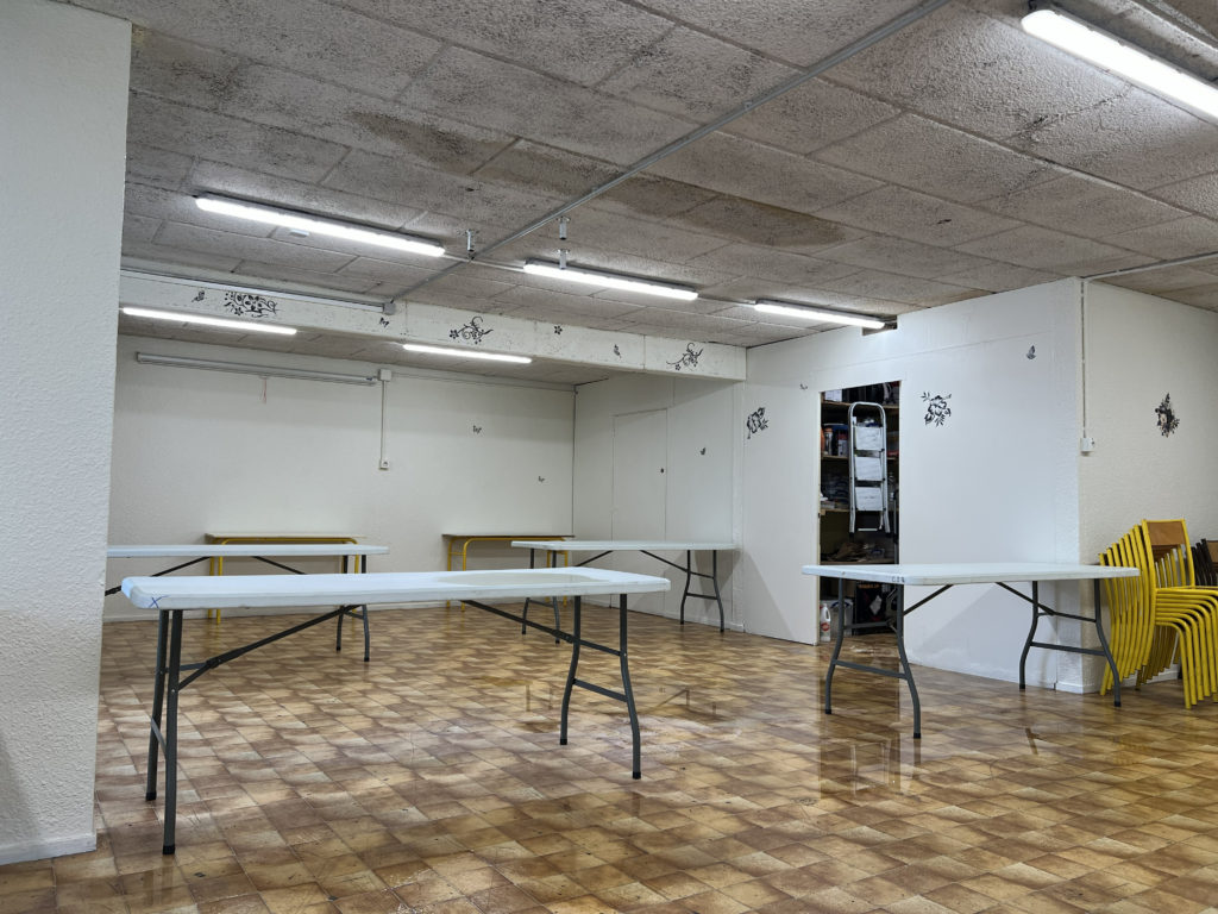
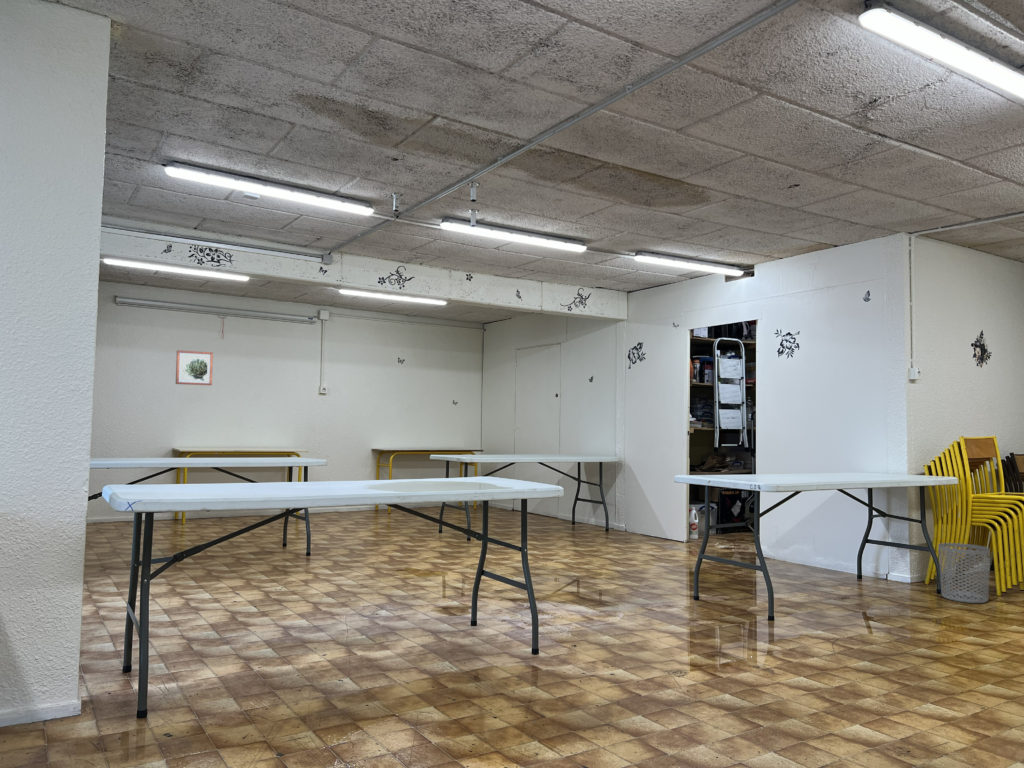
+ wall art [175,349,214,386]
+ waste bin [937,542,991,604]
